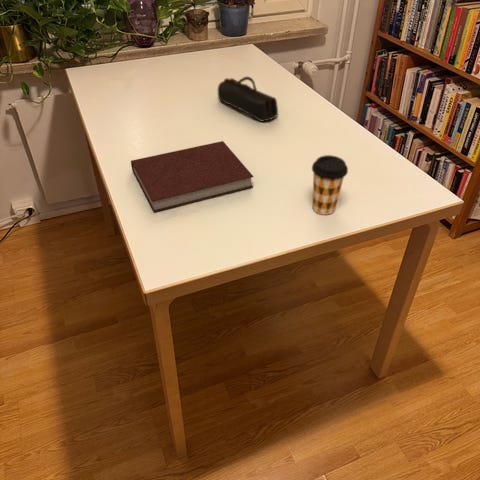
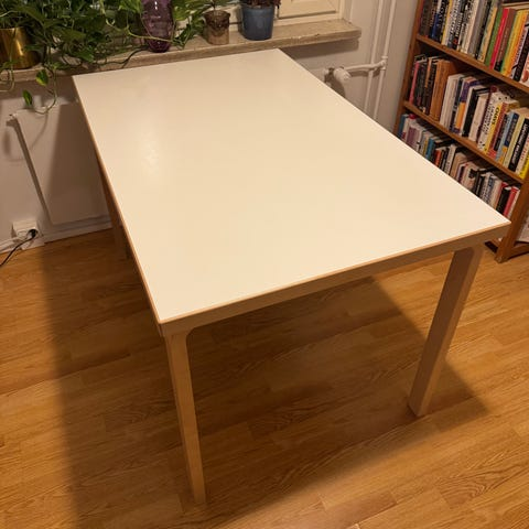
- notebook [130,140,254,213]
- coffee cup [311,154,349,216]
- pencil case [217,76,279,123]
